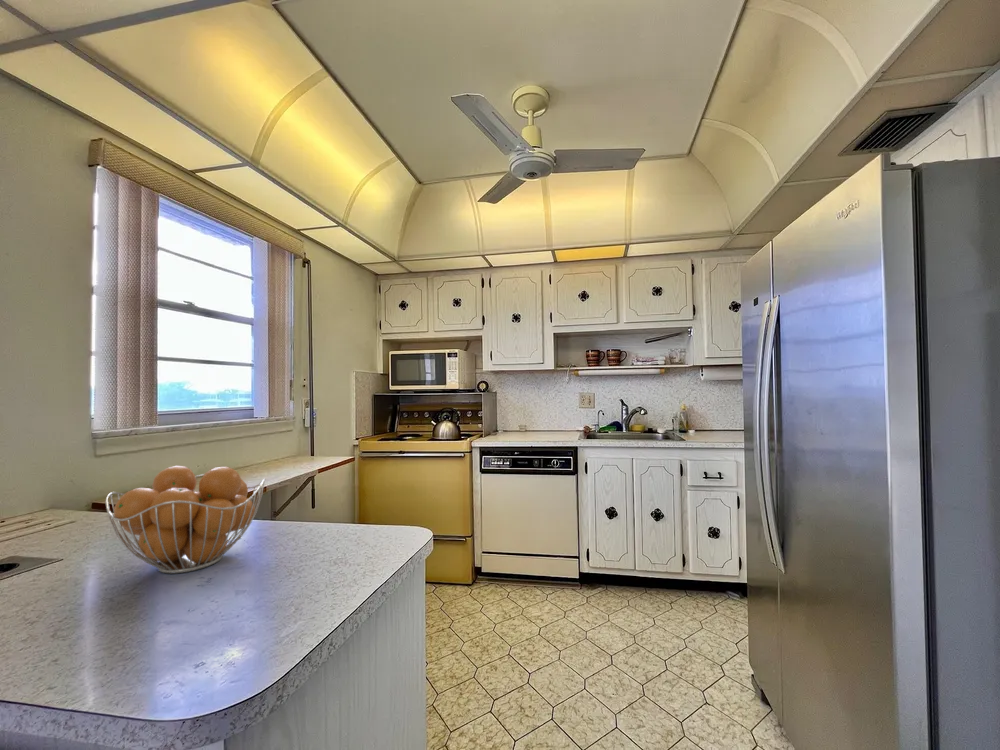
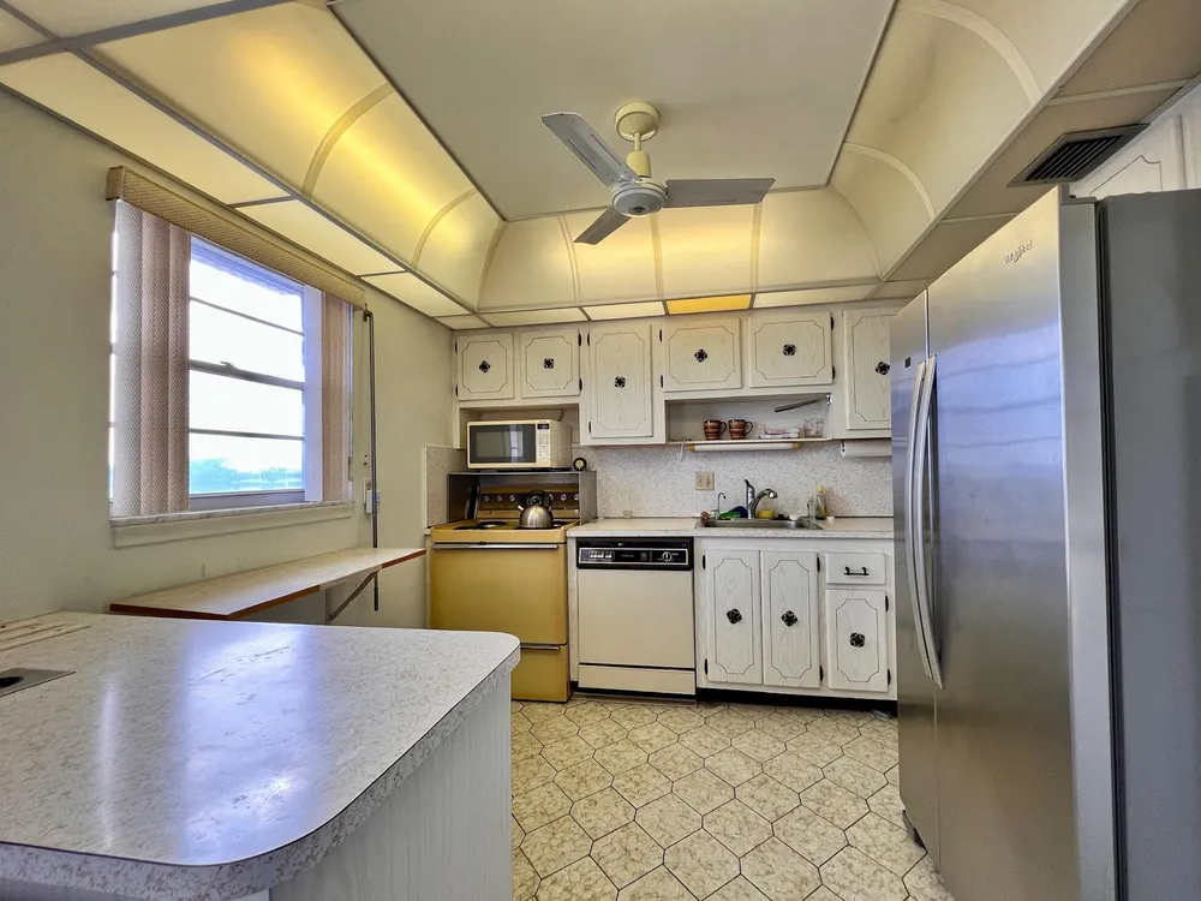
- fruit basket [104,465,266,575]
